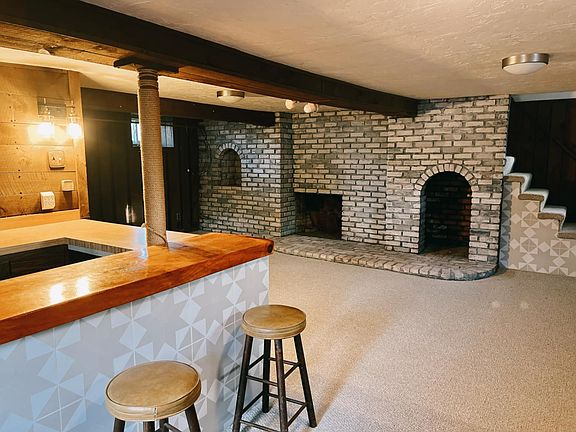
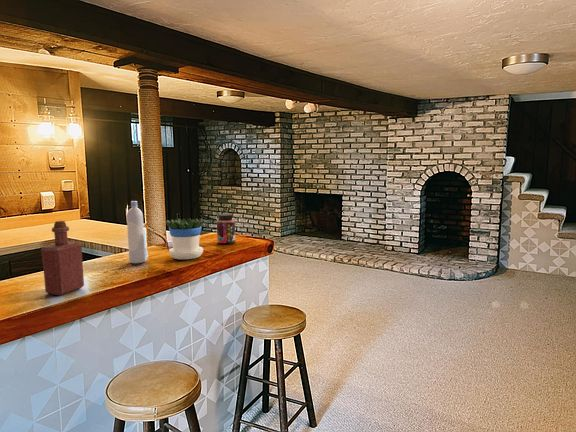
+ jar [216,213,237,245]
+ bottle [40,220,85,296]
+ bottle [126,200,146,264]
+ flowerpot [165,217,205,260]
